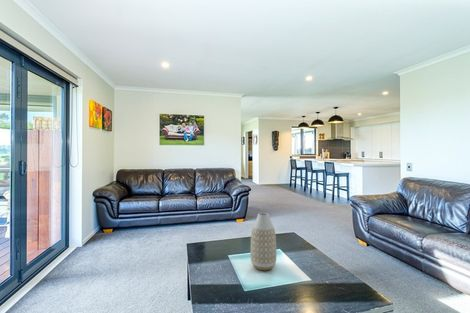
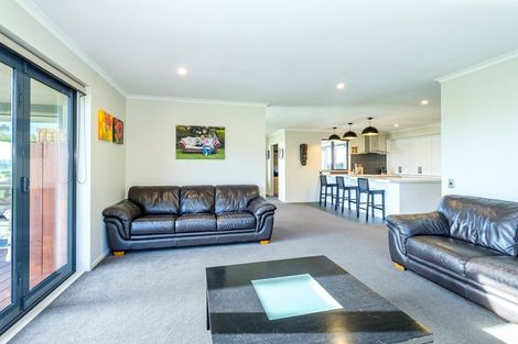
- vase [250,212,277,271]
